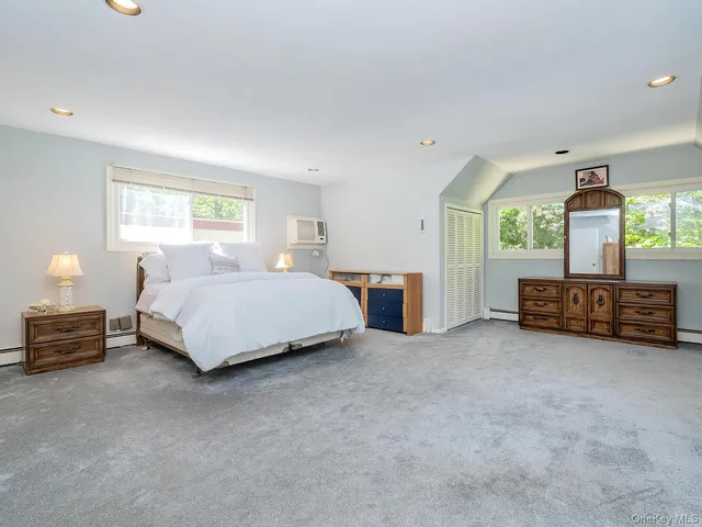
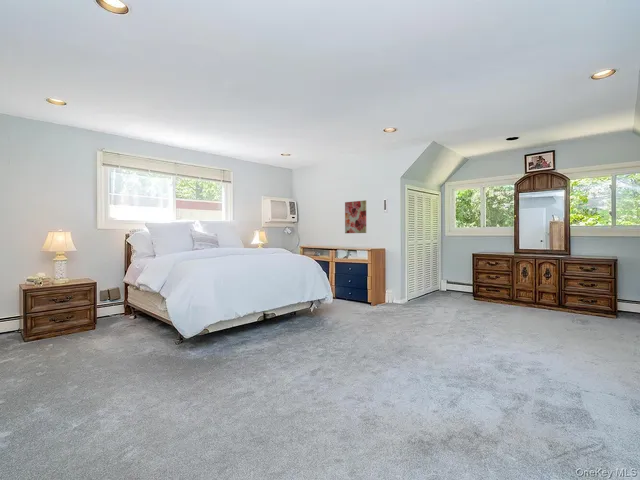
+ wall art [344,199,367,234]
